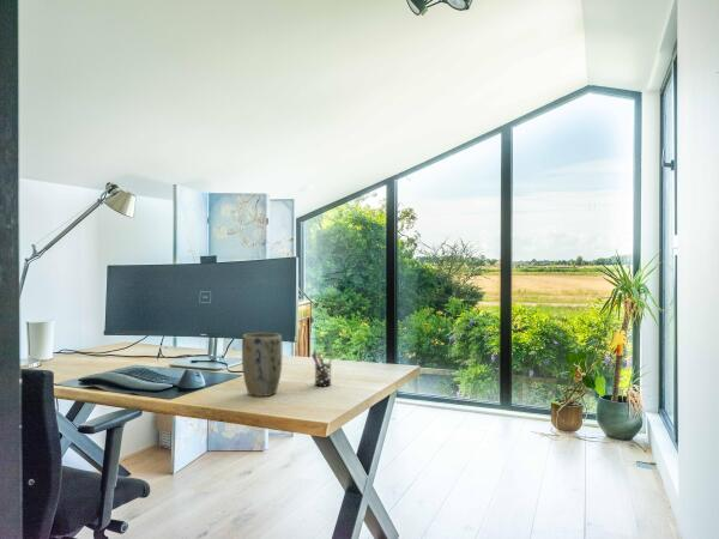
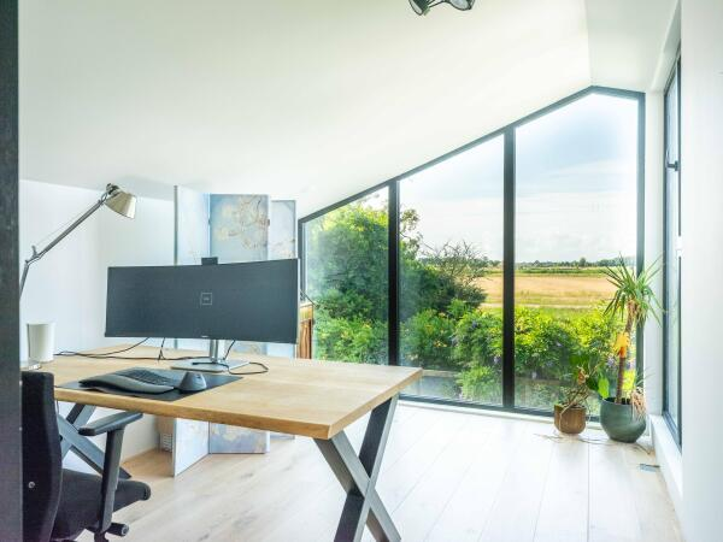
- plant pot [241,332,283,398]
- pen holder [310,350,336,387]
